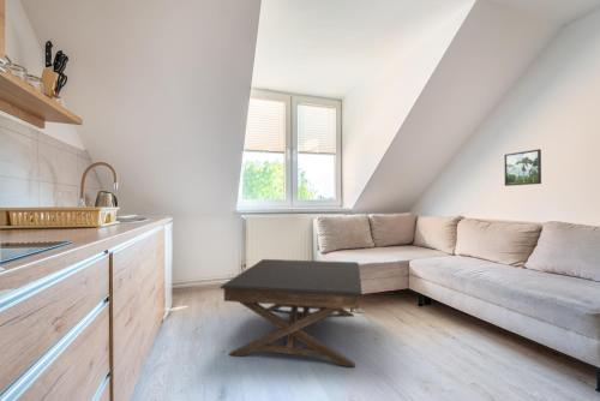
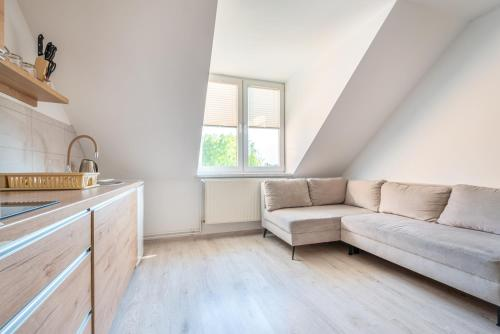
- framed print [503,148,542,187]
- coffee table [218,258,364,367]
